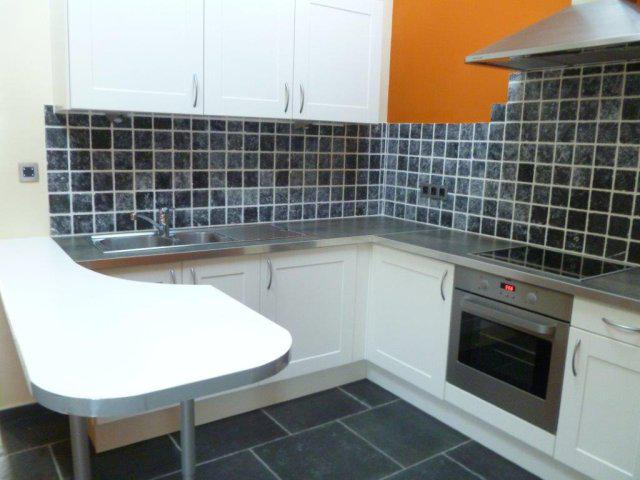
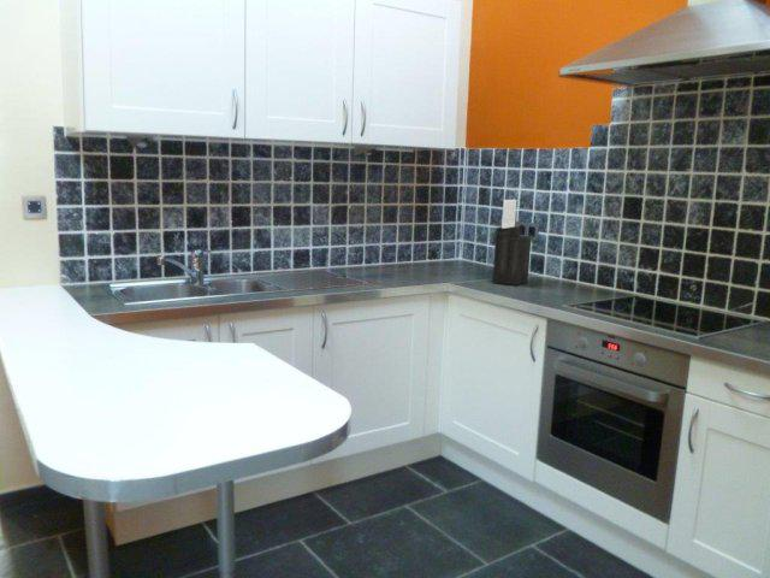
+ knife block [492,199,532,287]
